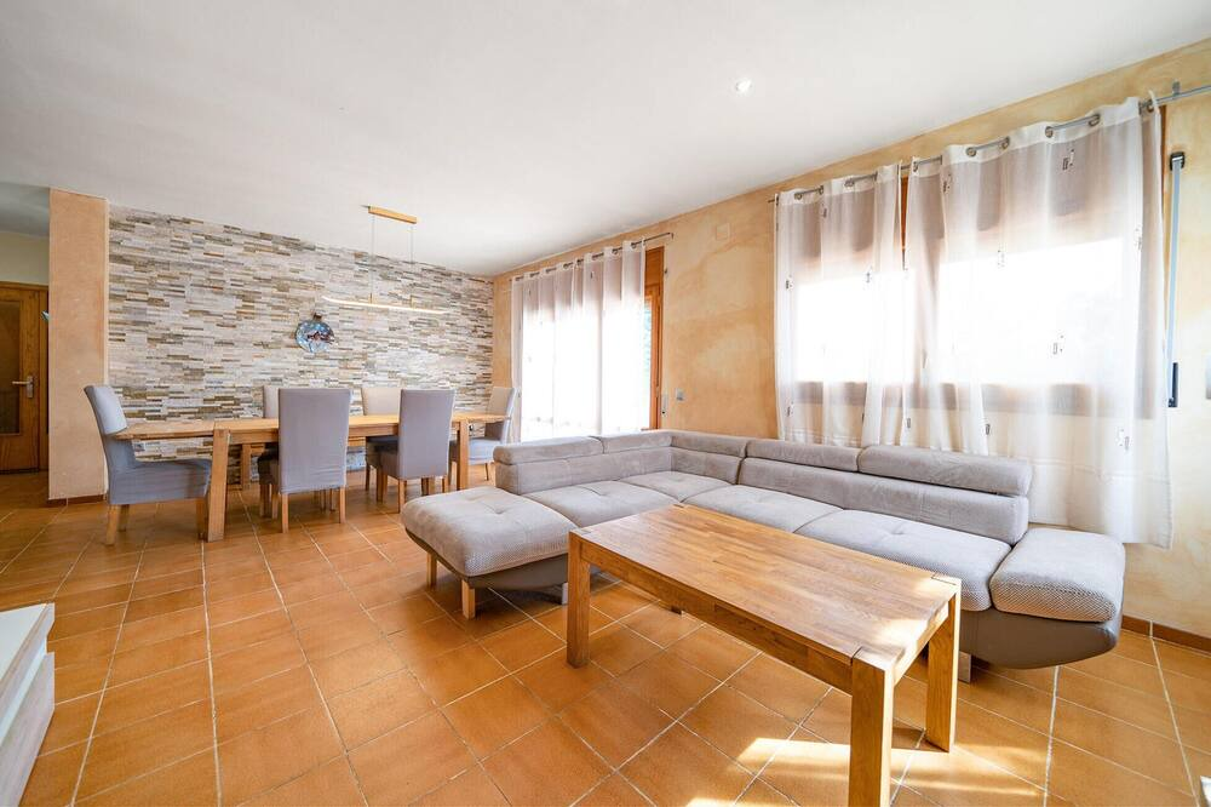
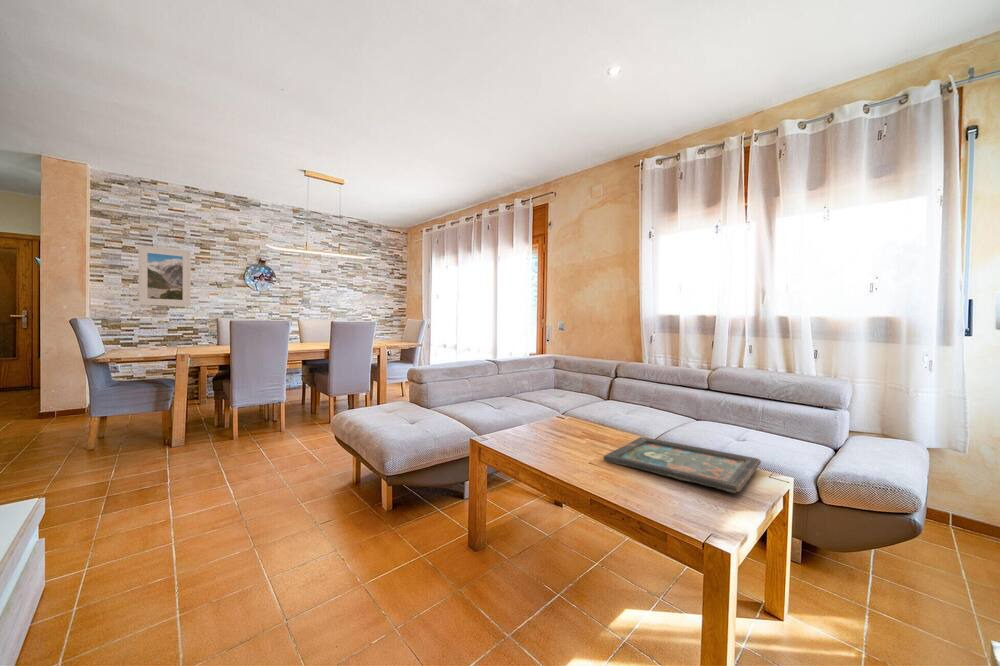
+ decorative tray [602,436,762,494]
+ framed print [138,245,192,307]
